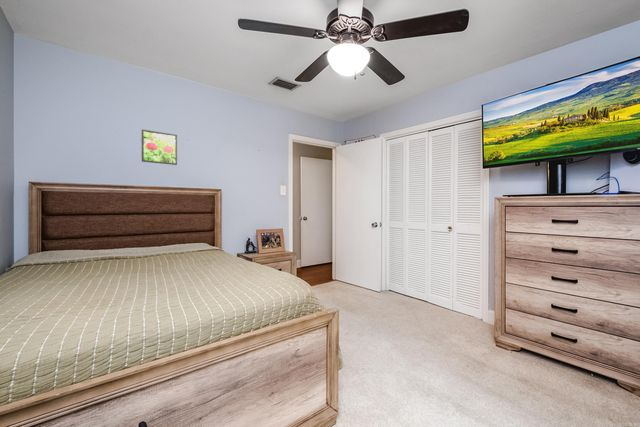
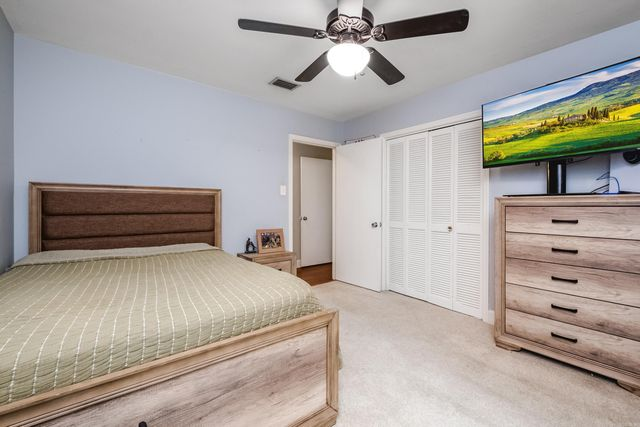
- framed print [141,128,178,166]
